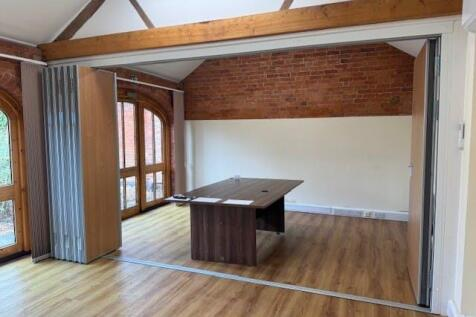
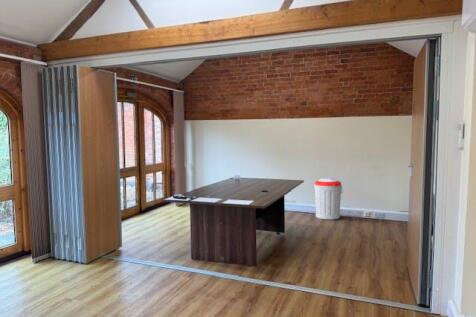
+ trash can [313,177,343,221]
